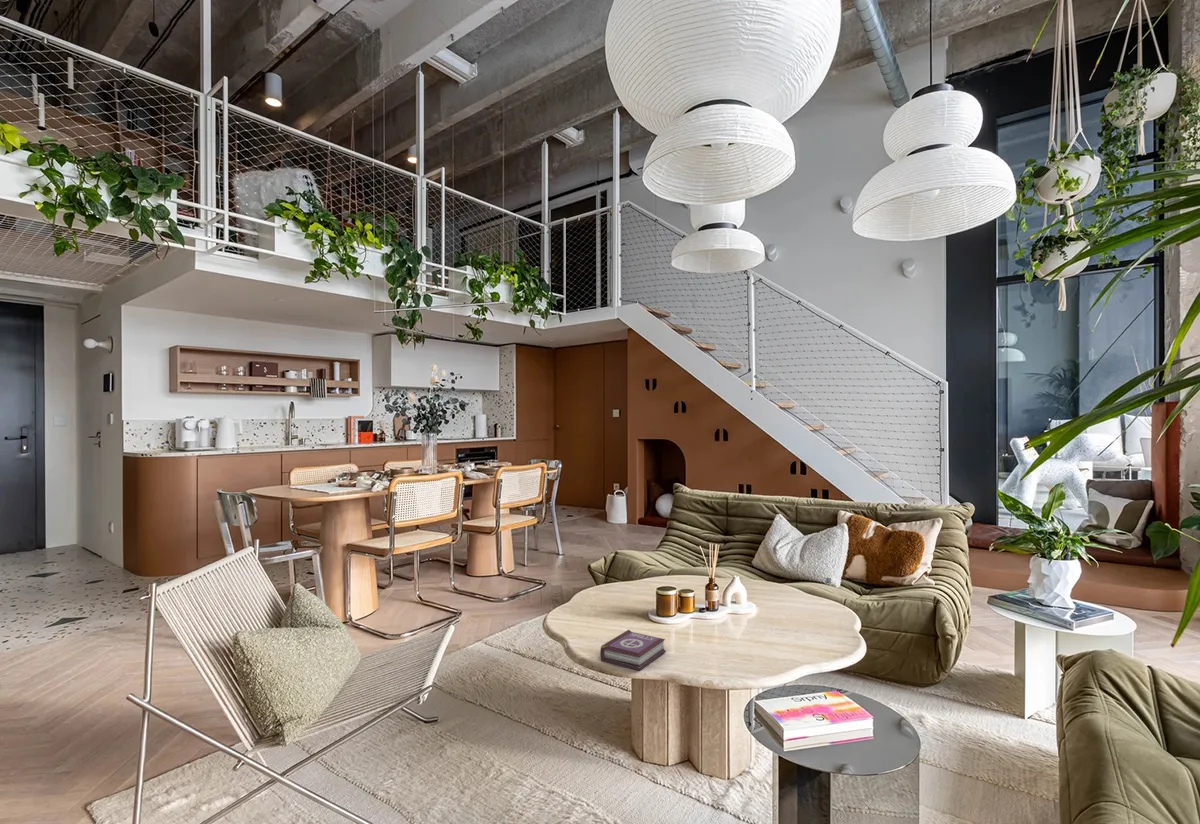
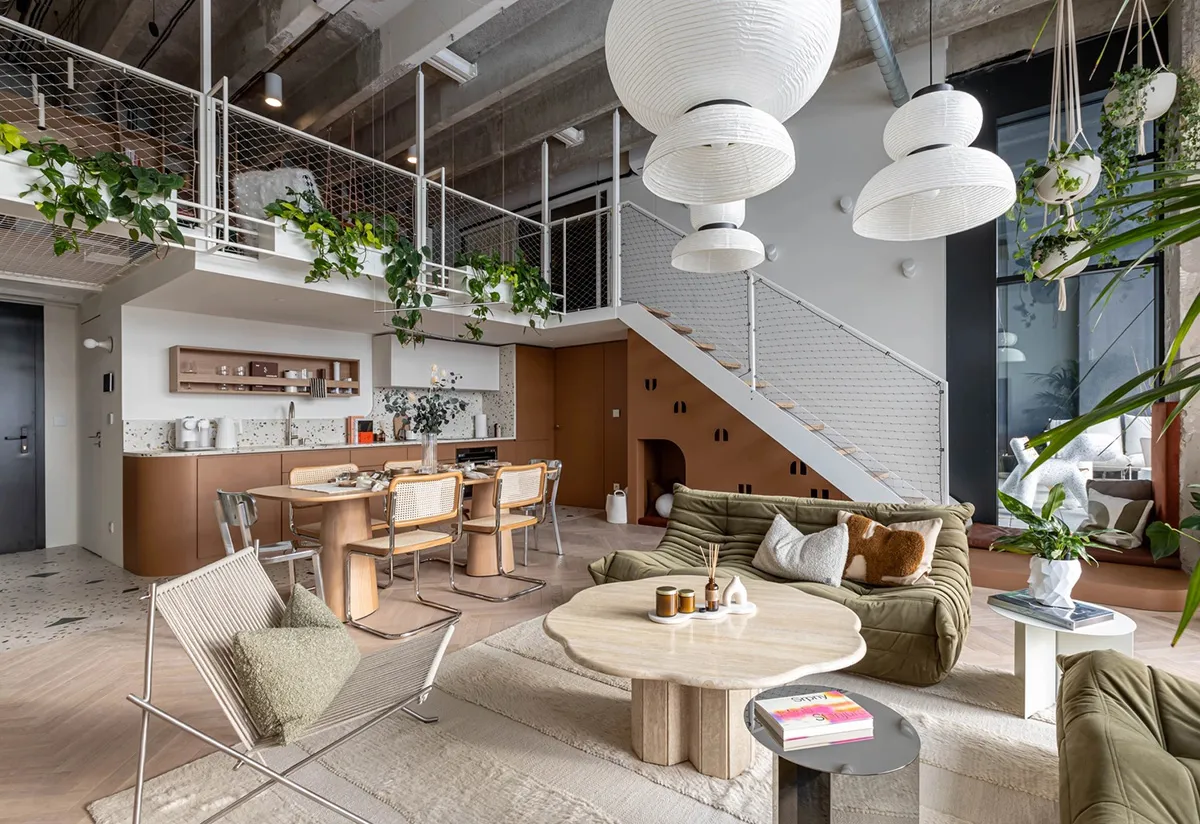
- book [599,629,667,671]
